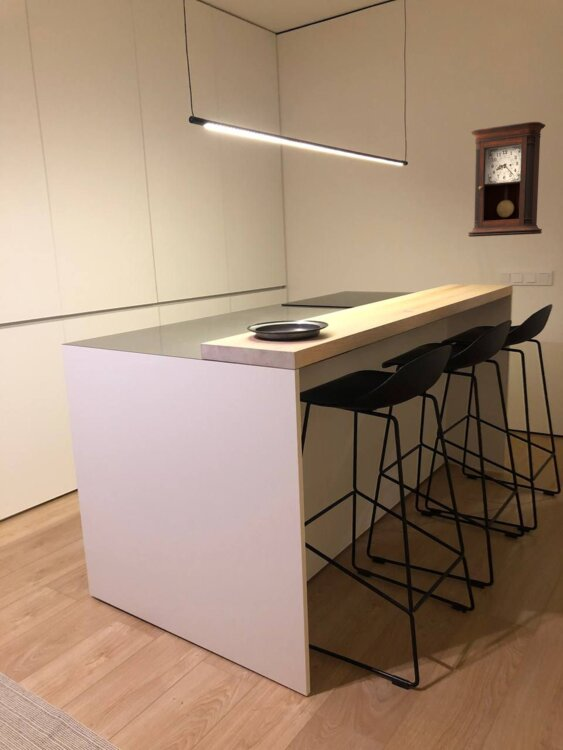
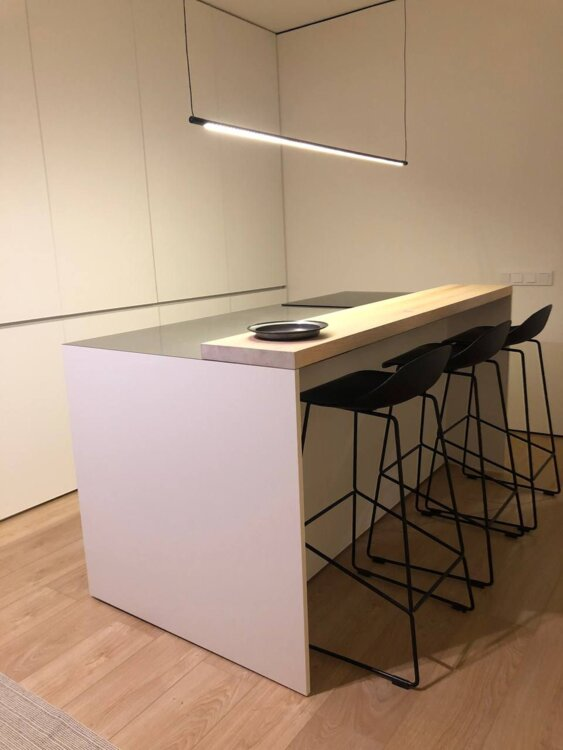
- pendulum clock [467,121,546,238]
